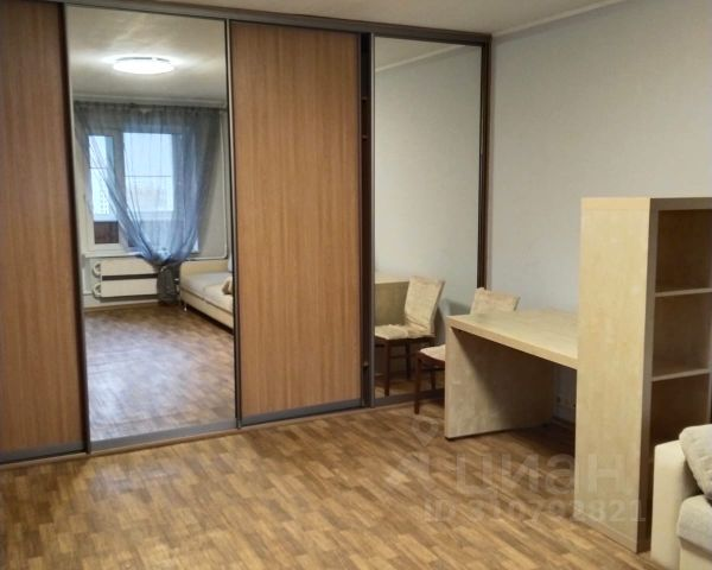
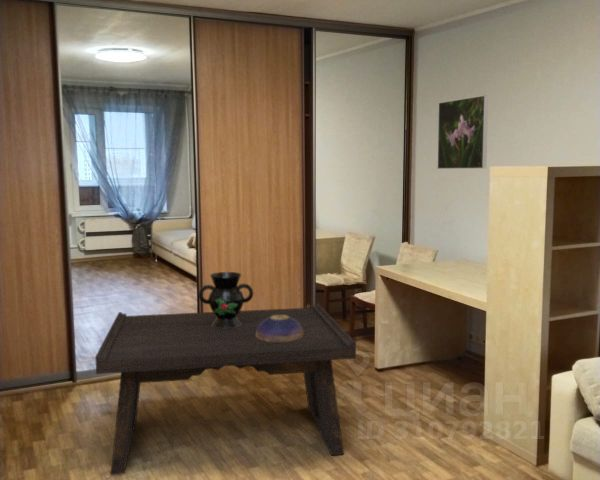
+ coffee table [94,303,357,475]
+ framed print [436,94,489,170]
+ decorative vase [198,271,254,329]
+ decorative bowl [256,315,303,341]
